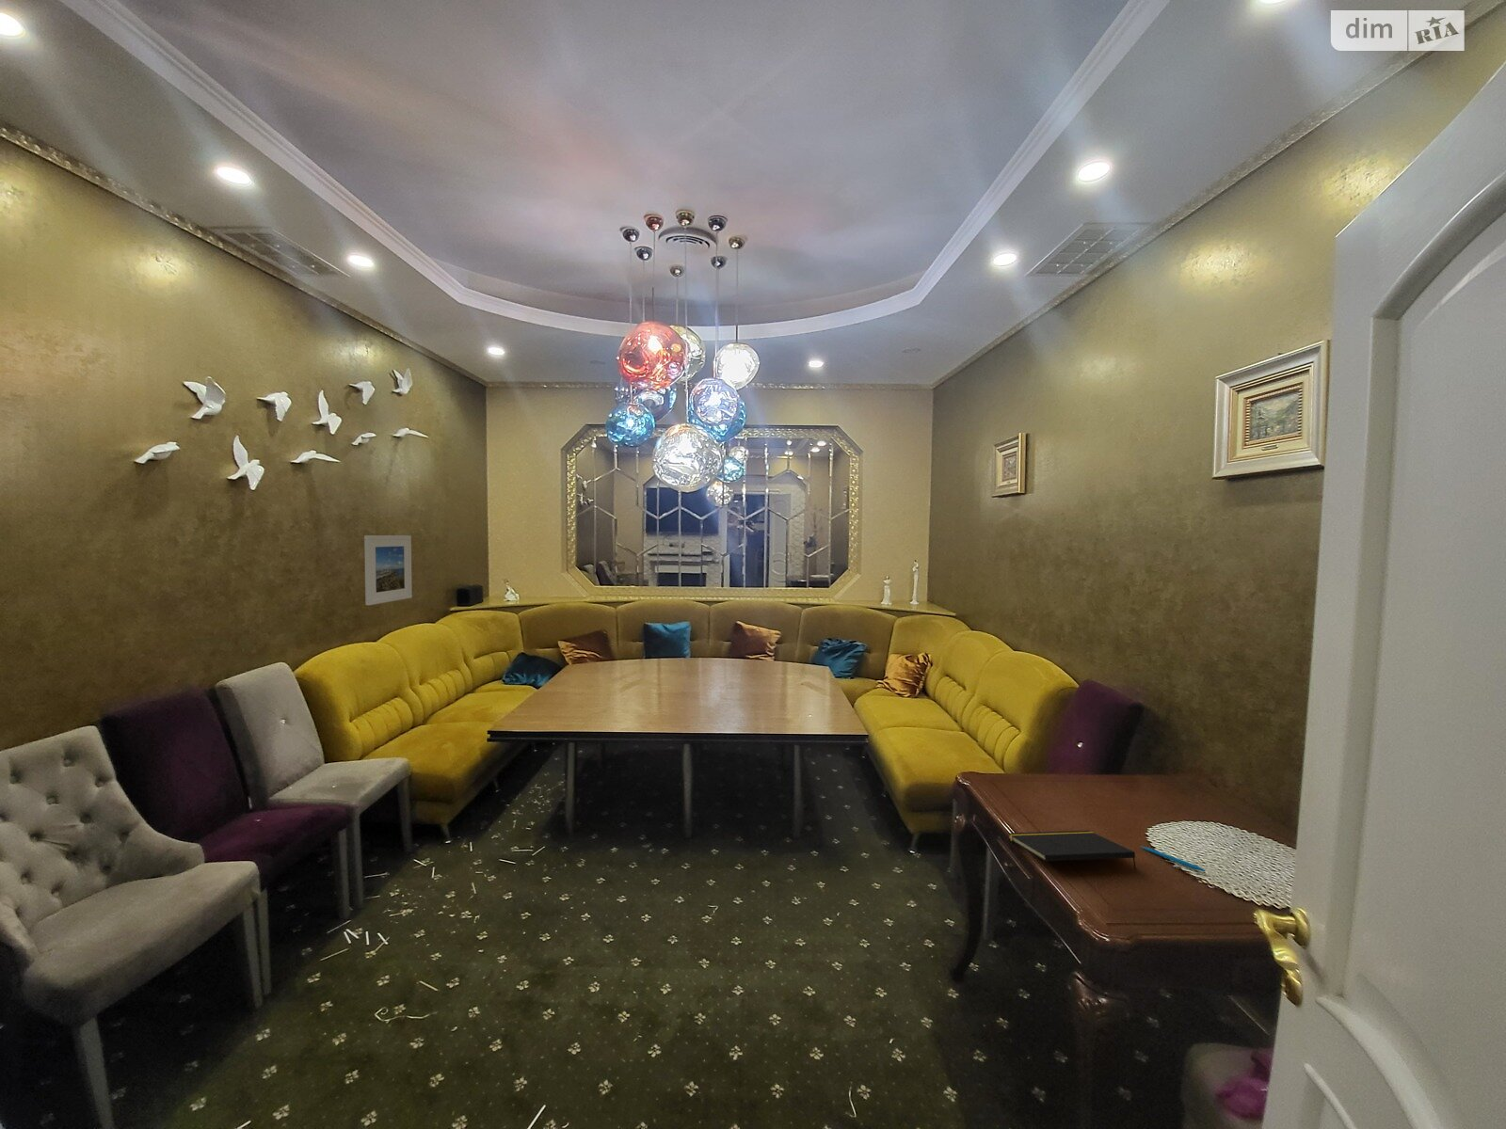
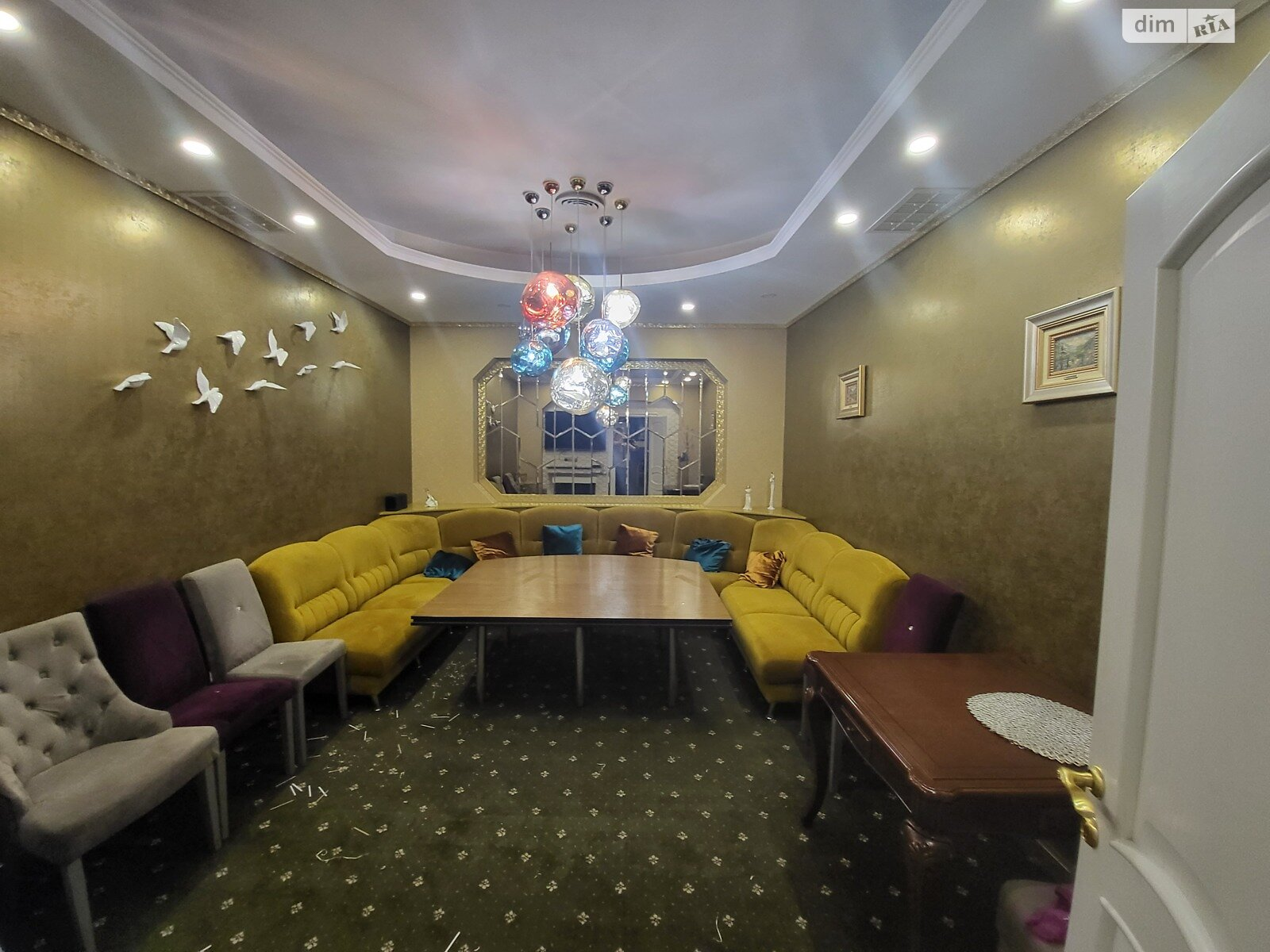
- pen [1141,846,1207,872]
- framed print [363,535,413,606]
- notepad [1007,830,1137,870]
